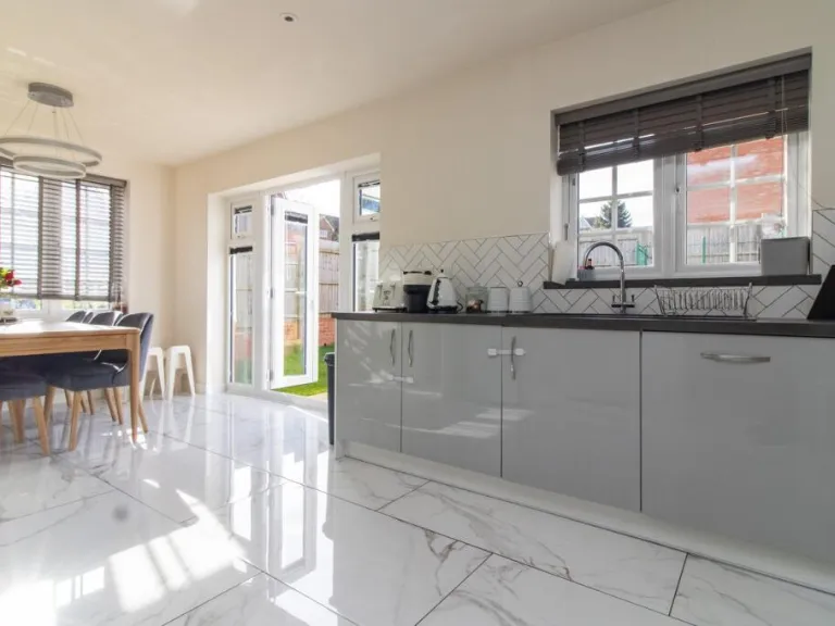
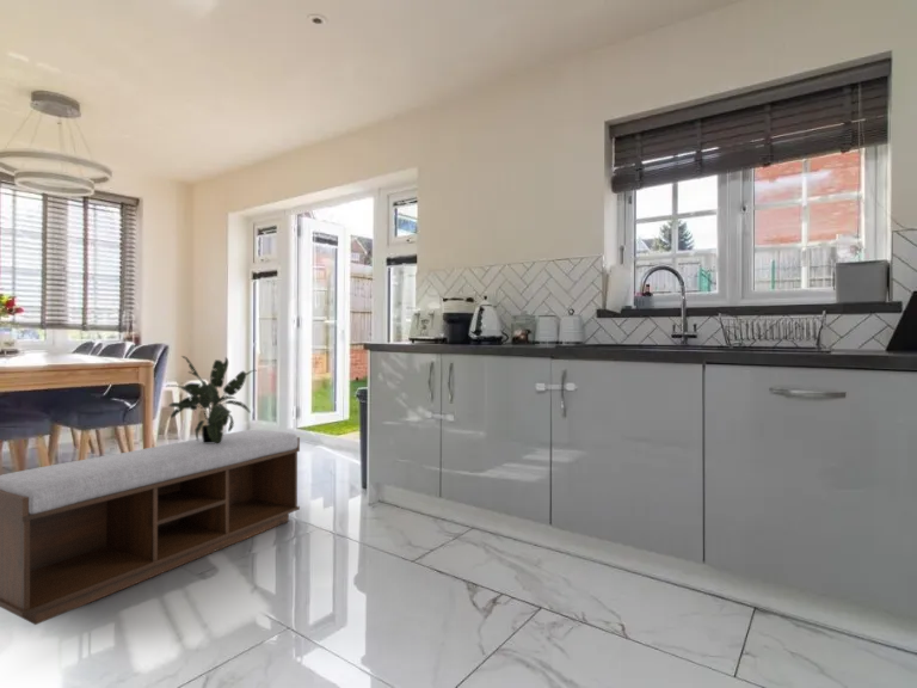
+ bench [0,429,301,626]
+ potted plant [165,355,259,444]
